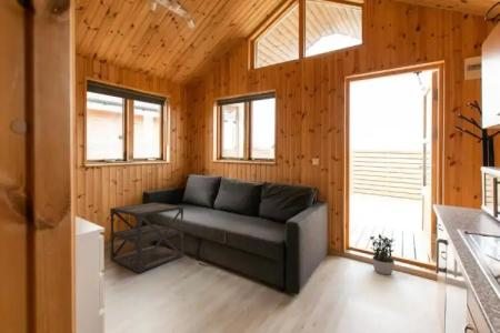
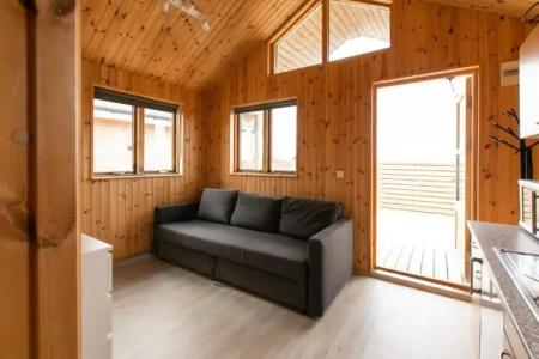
- side table [109,201,184,274]
- potted plant [369,233,396,275]
